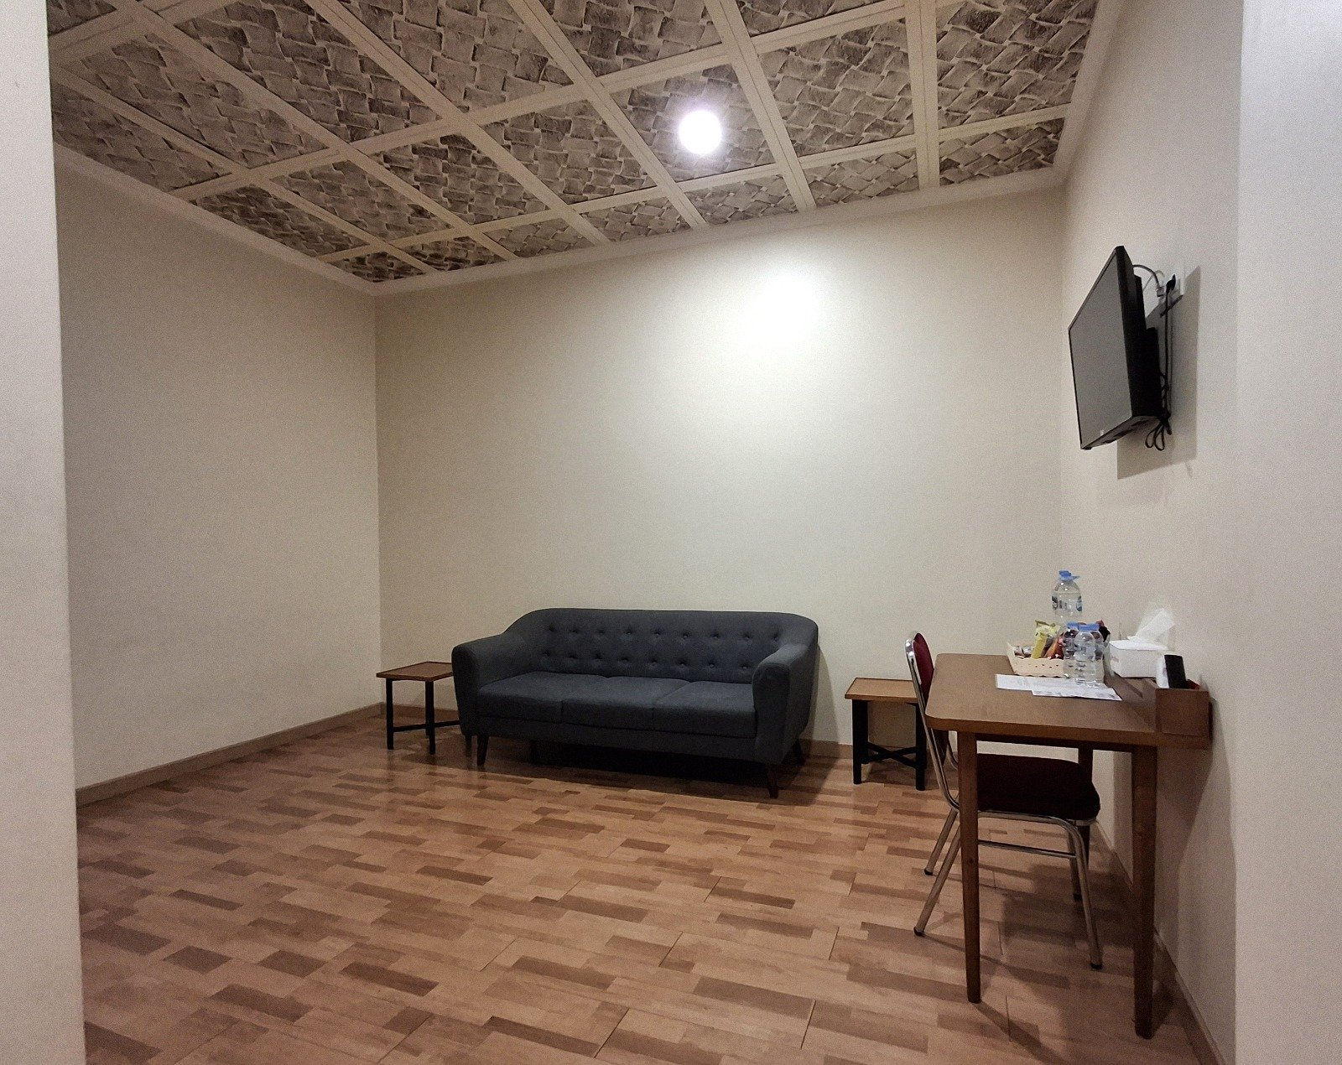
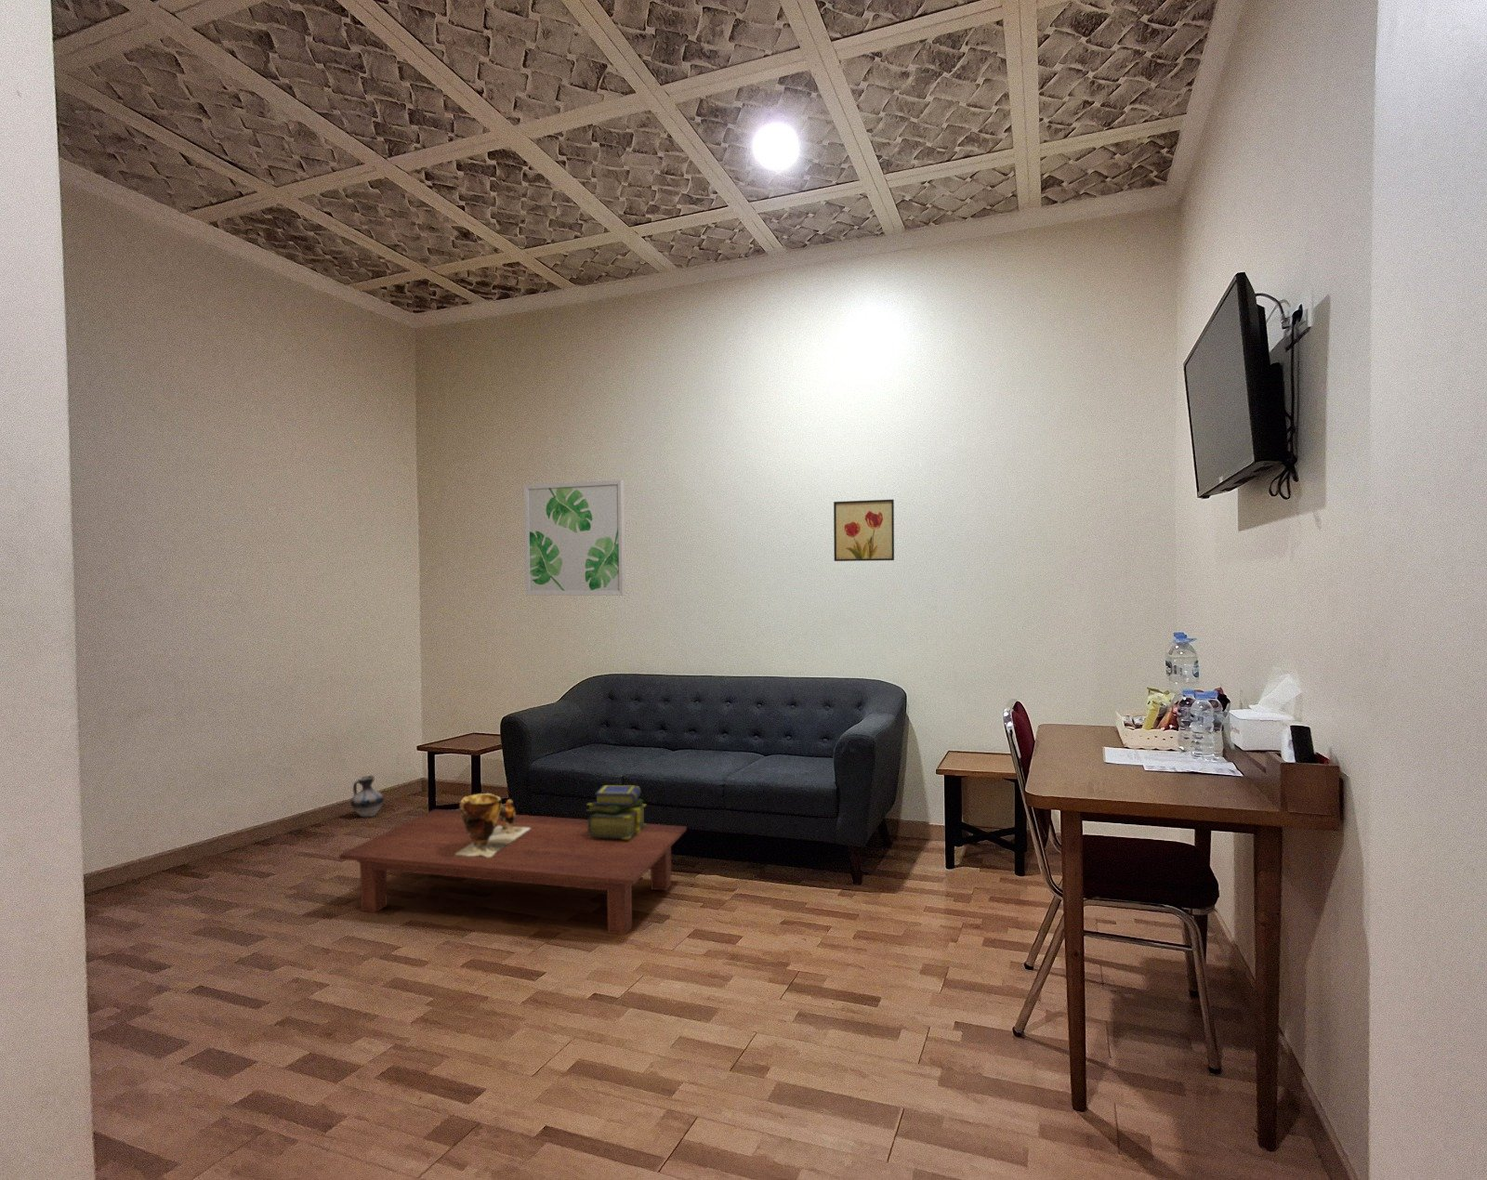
+ wall art [524,479,626,596]
+ coffee table [338,808,688,935]
+ stack of books [585,784,647,839]
+ ceramic jug [350,775,385,818]
+ clay pot [456,793,531,858]
+ wall art [833,500,896,562]
